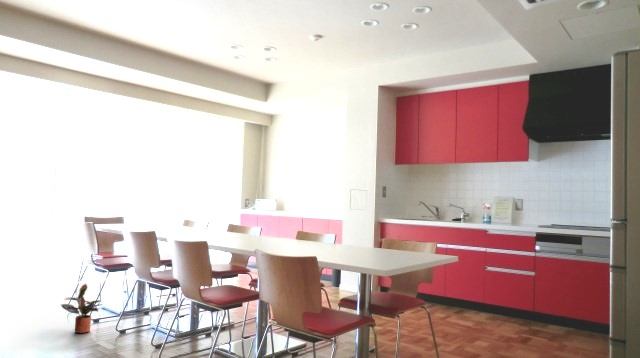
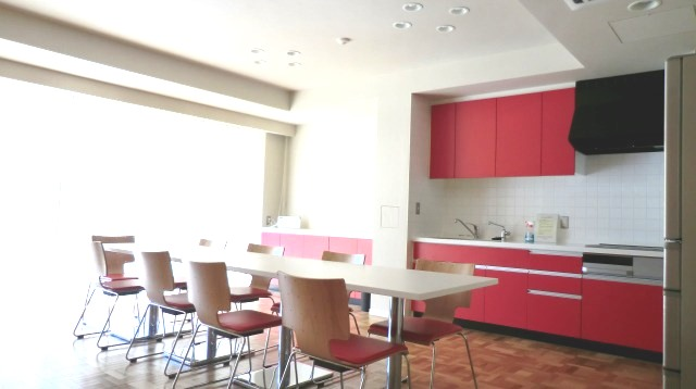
- potted plant [60,283,101,334]
